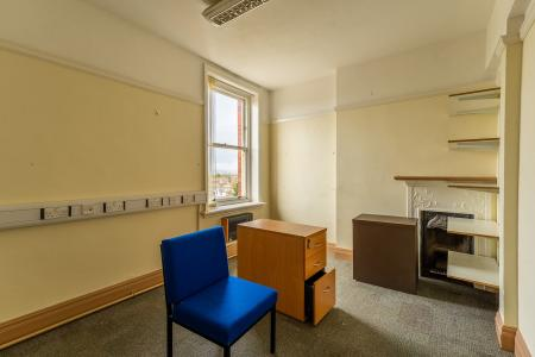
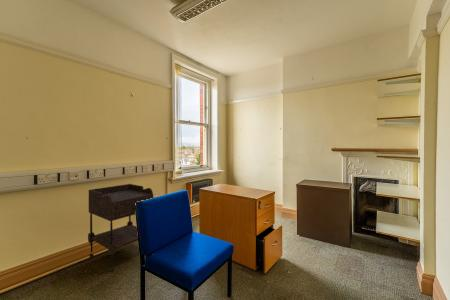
+ side table [87,183,154,273]
